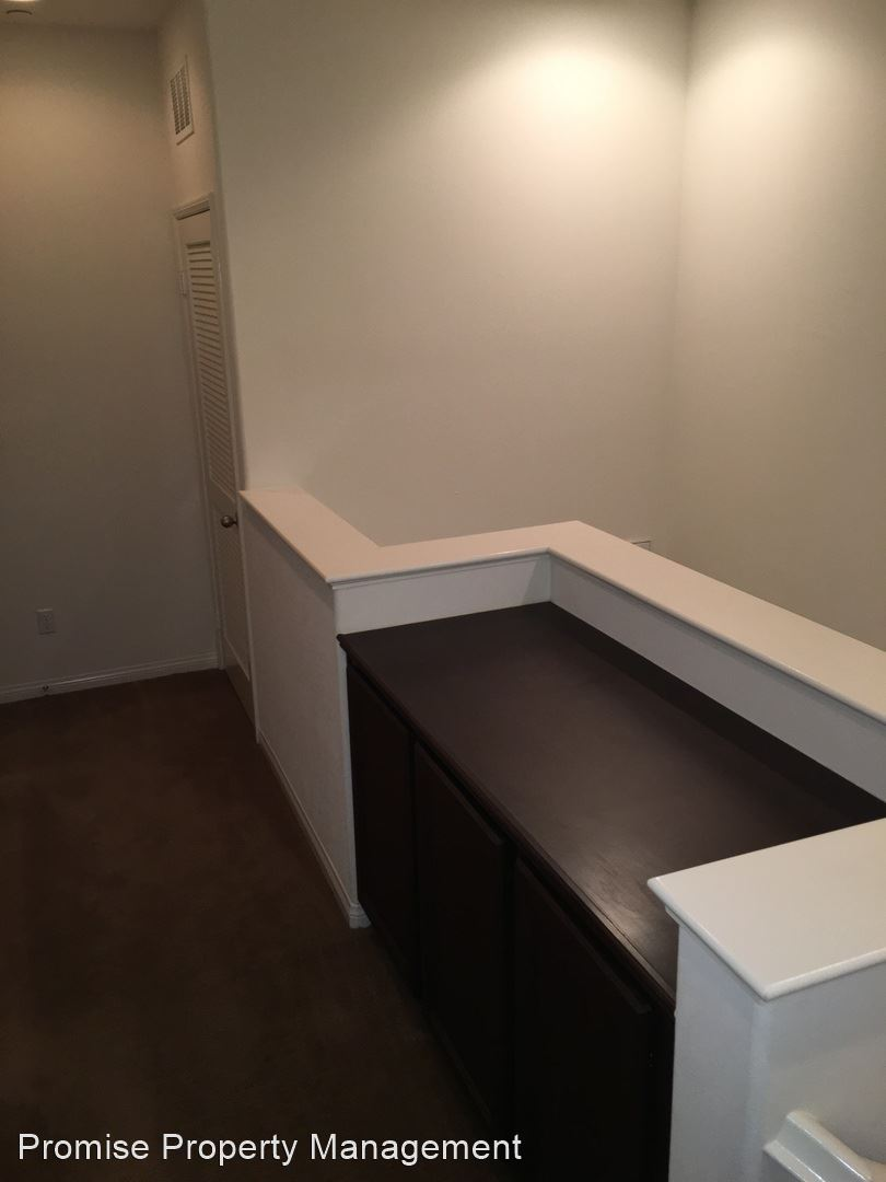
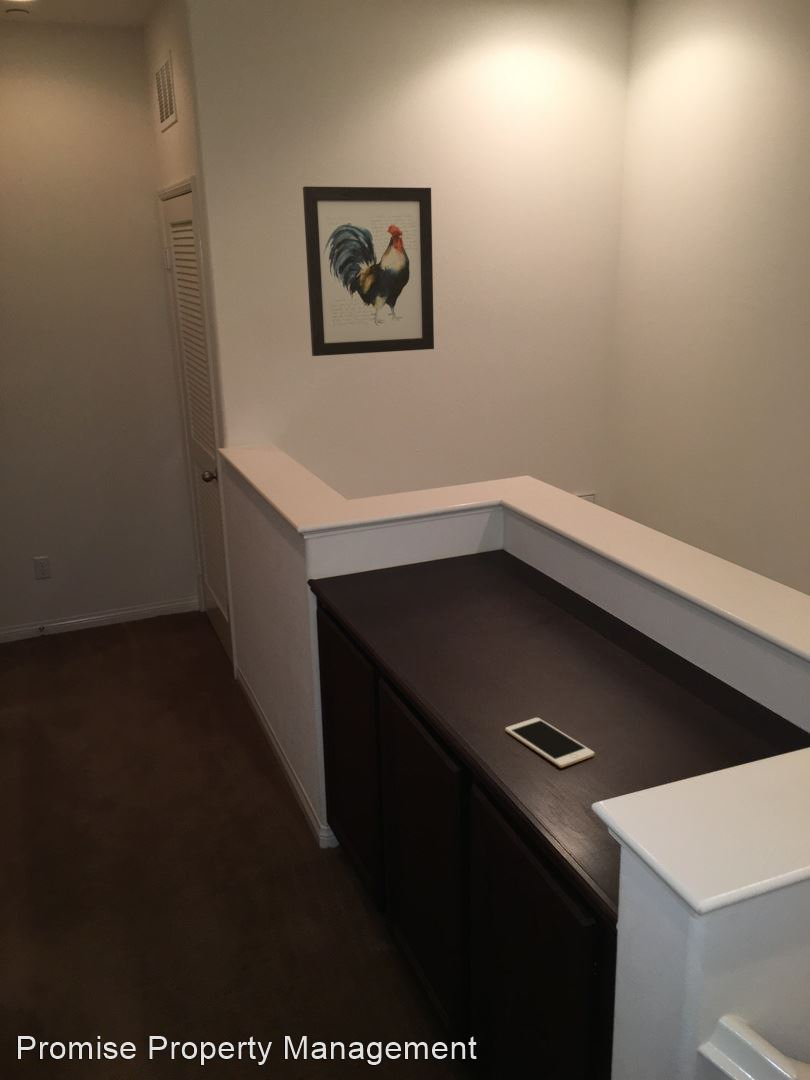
+ wall art [302,185,435,357]
+ cell phone [504,717,595,769]
